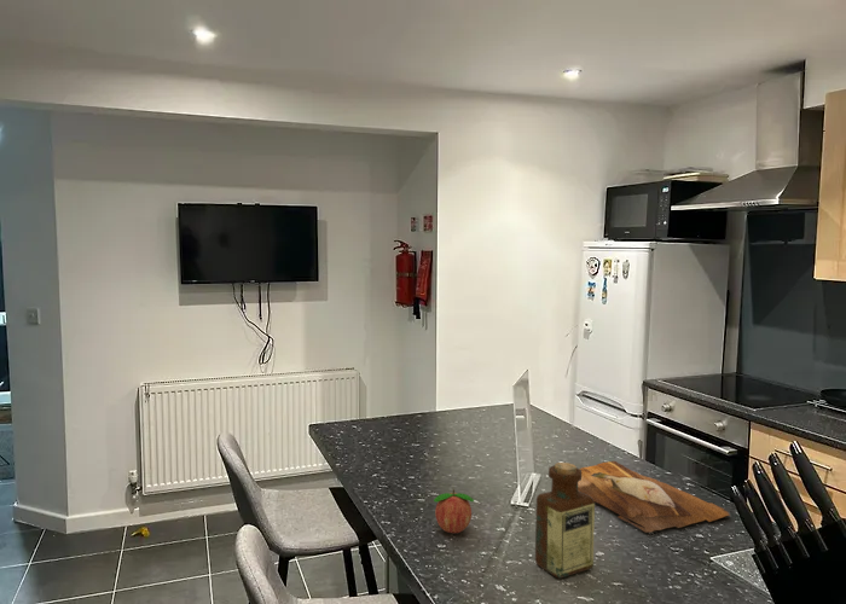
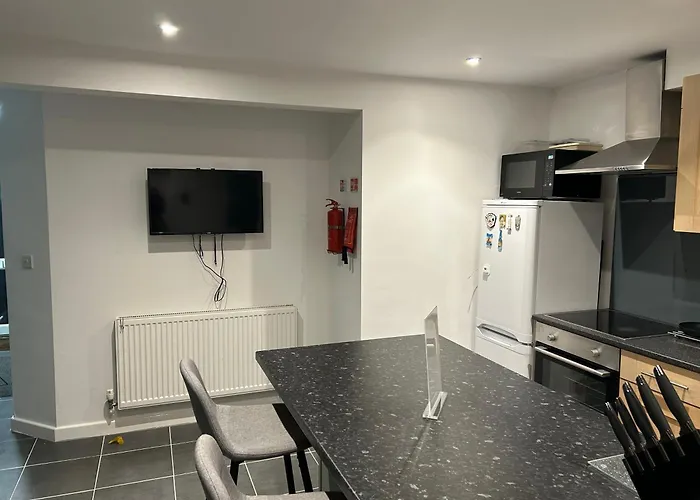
- fruit [433,488,475,534]
- bottle [534,461,596,580]
- cutting board [578,460,731,534]
